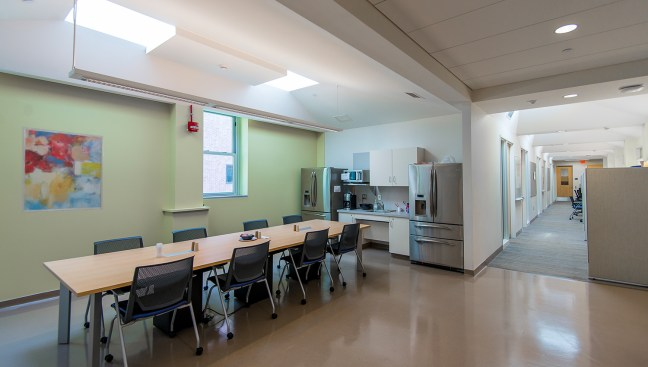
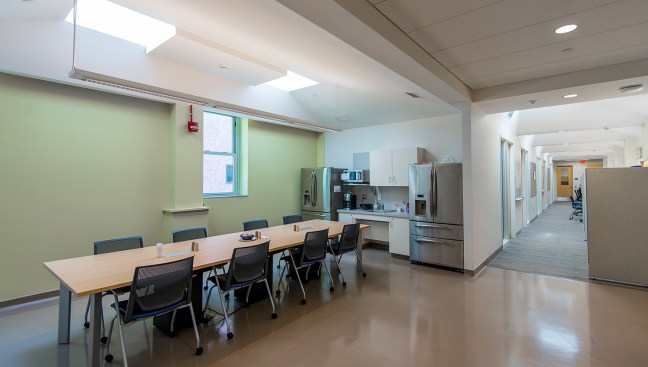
- wall art [20,126,104,214]
